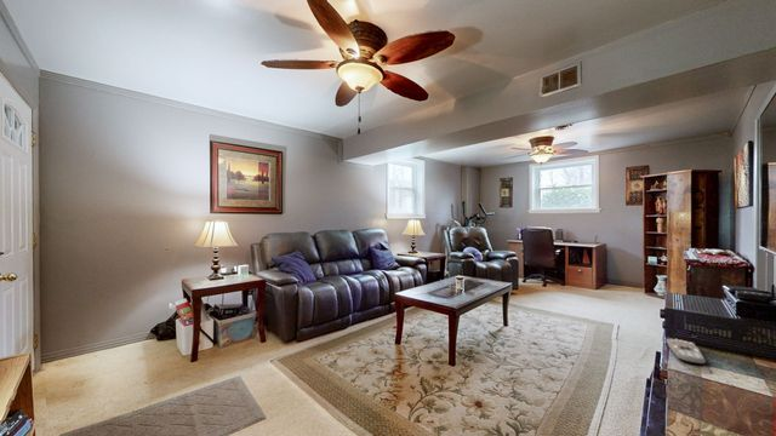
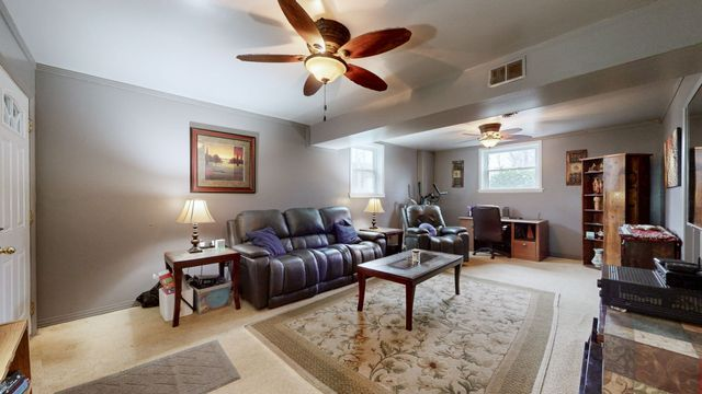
- remote control [666,338,707,366]
